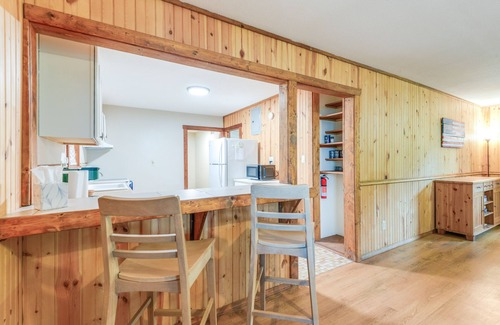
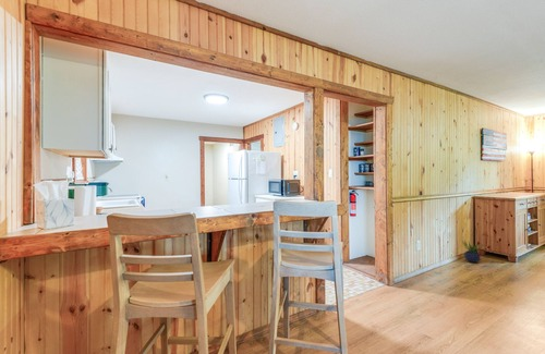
+ potted plant [461,240,485,264]
